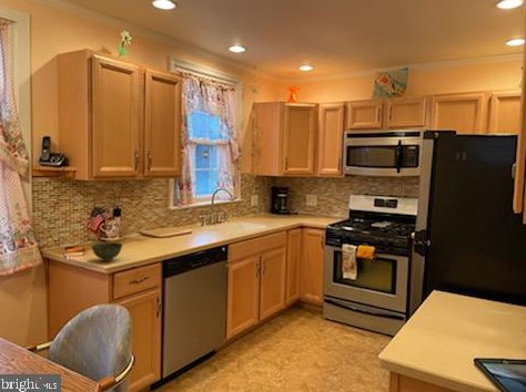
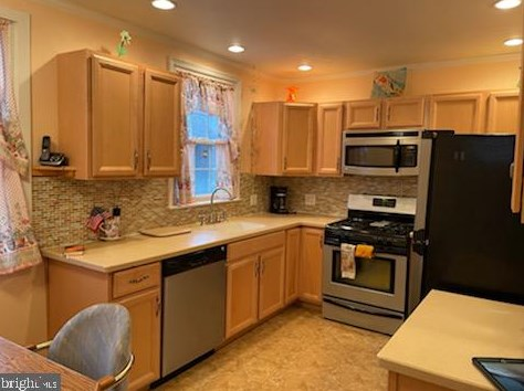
- bowl [90,241,123,262]
